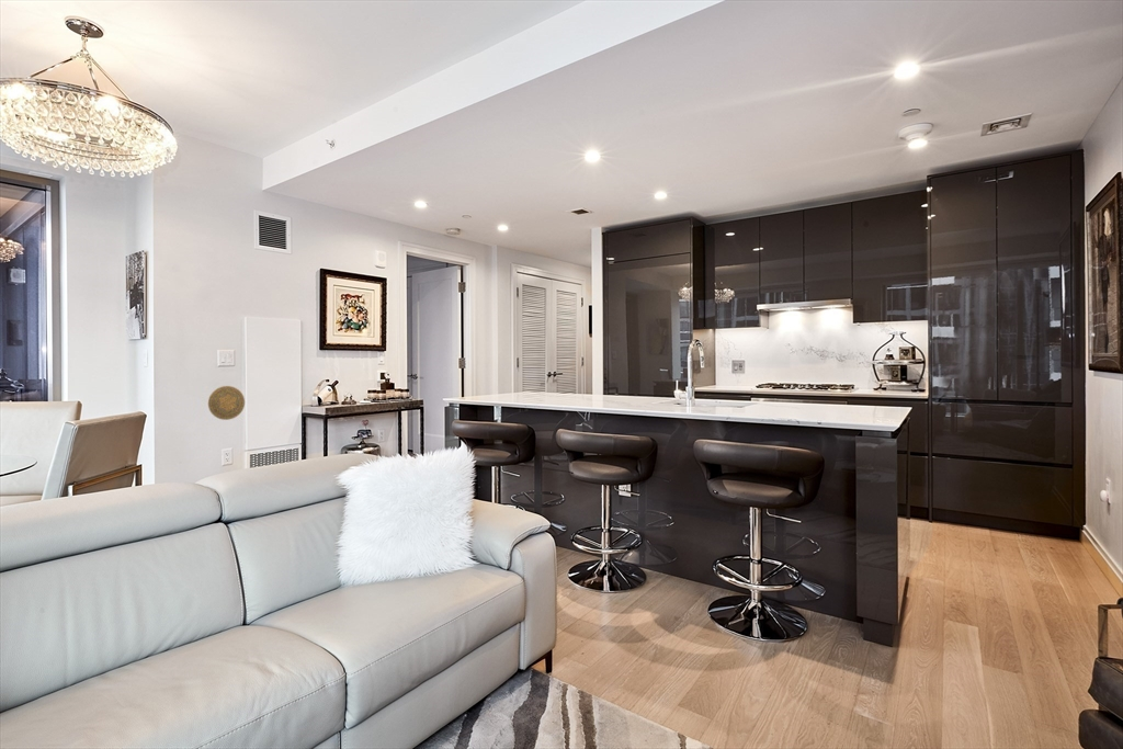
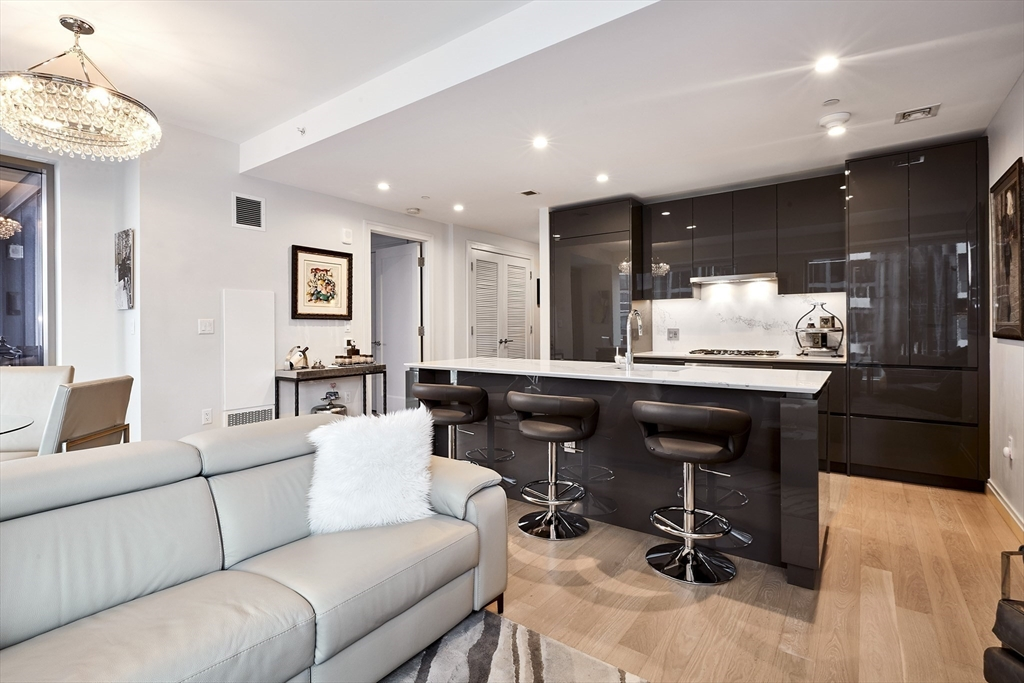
- decorative plate [207,385,246,421]
